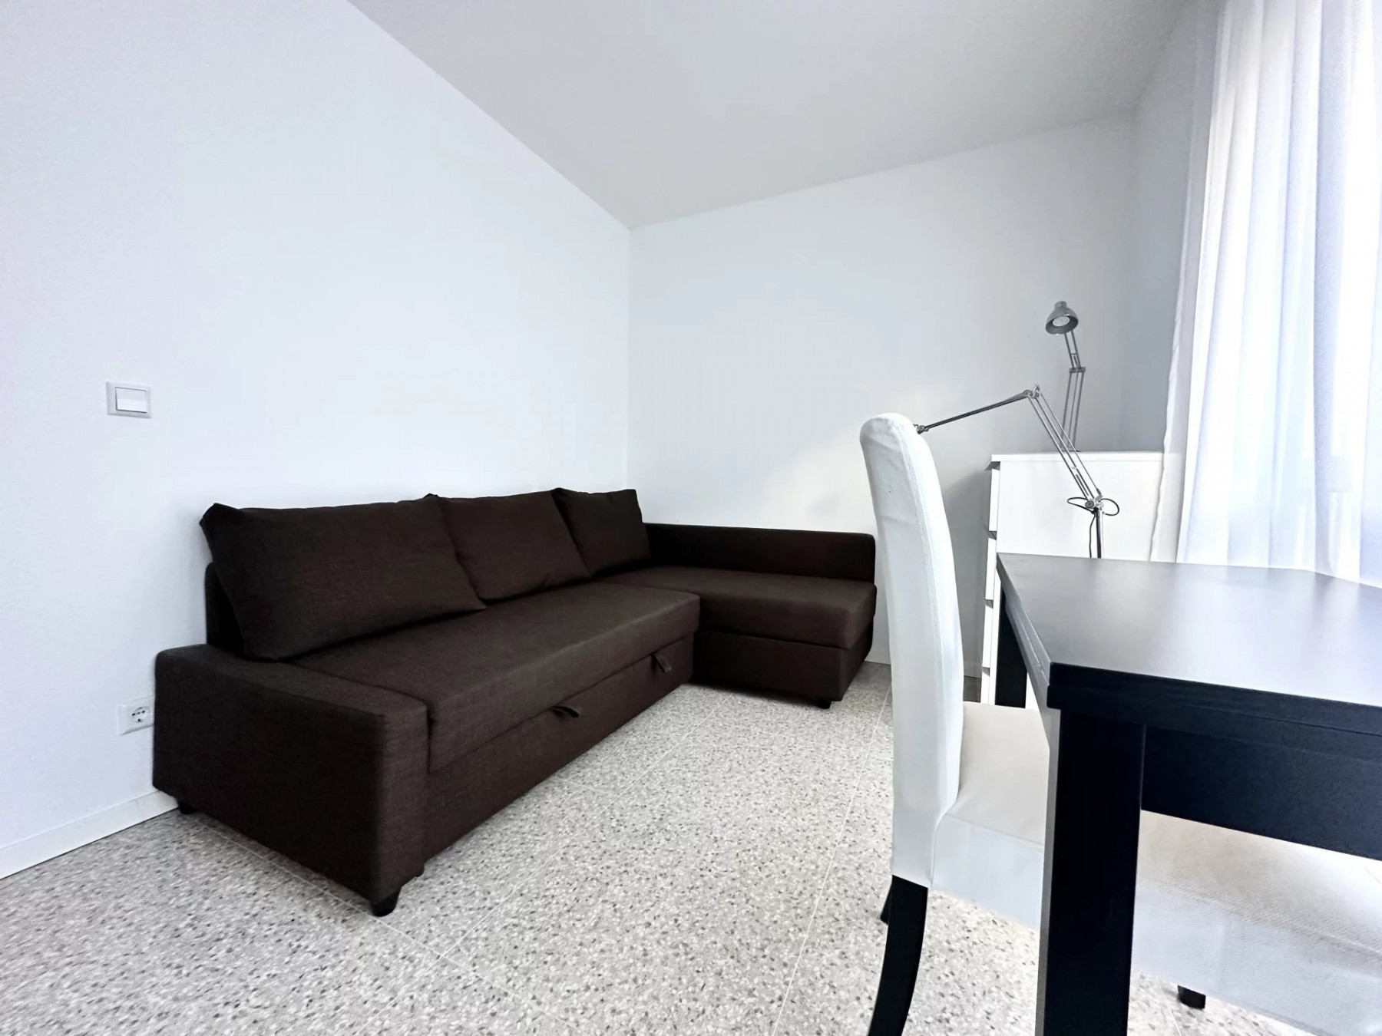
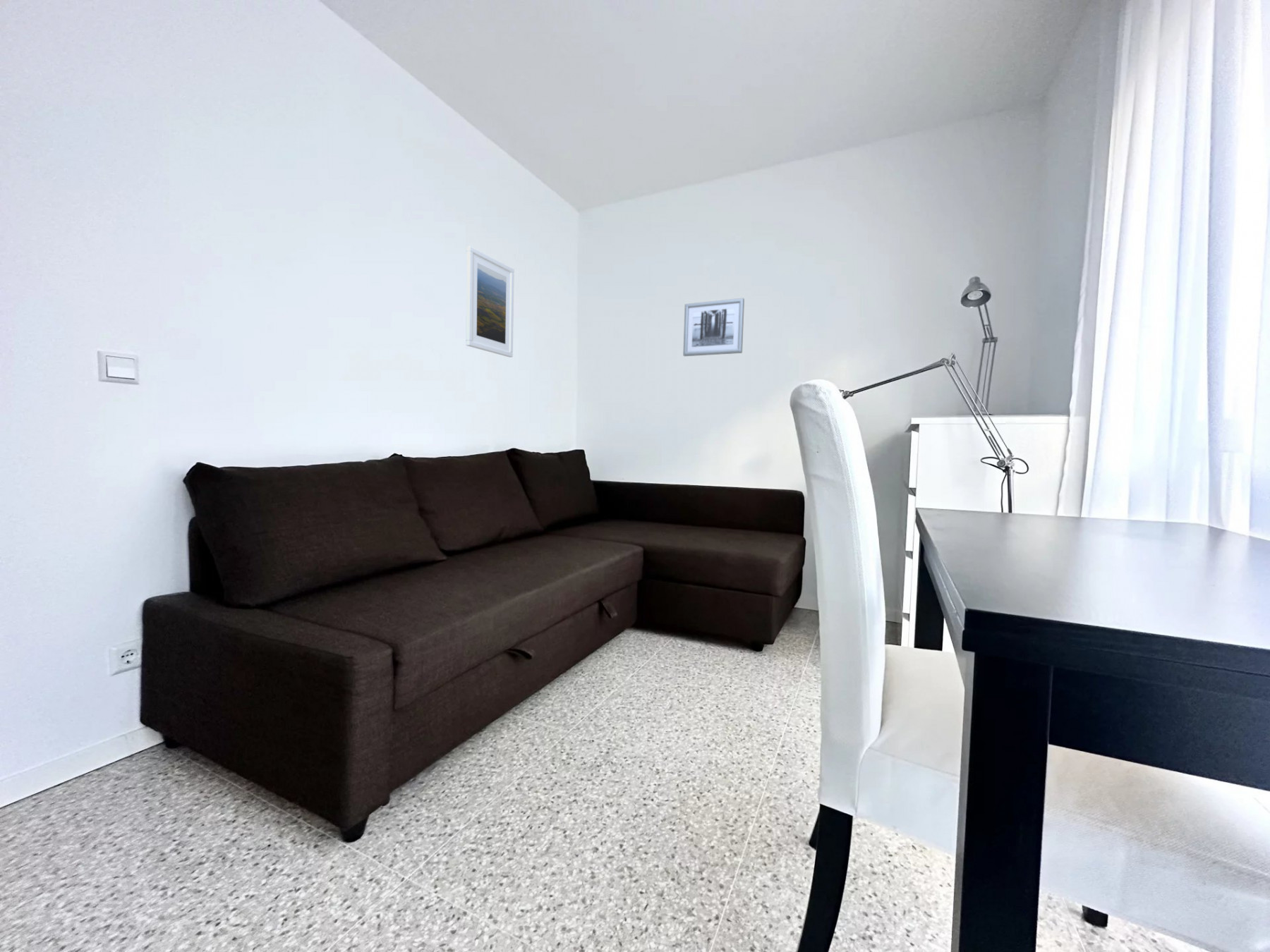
+ wall art [682,298,745,357]
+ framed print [465,246,515,358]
